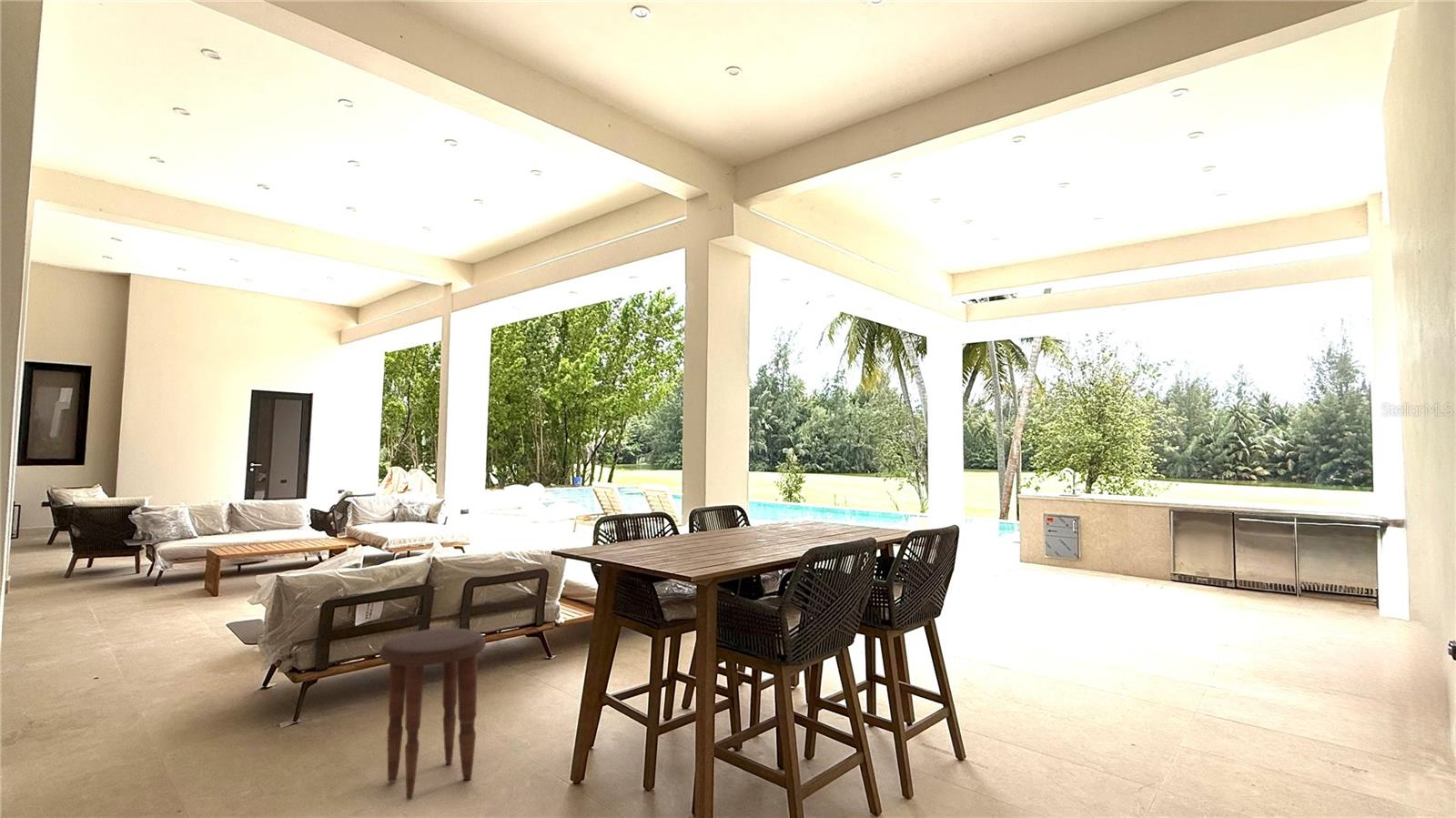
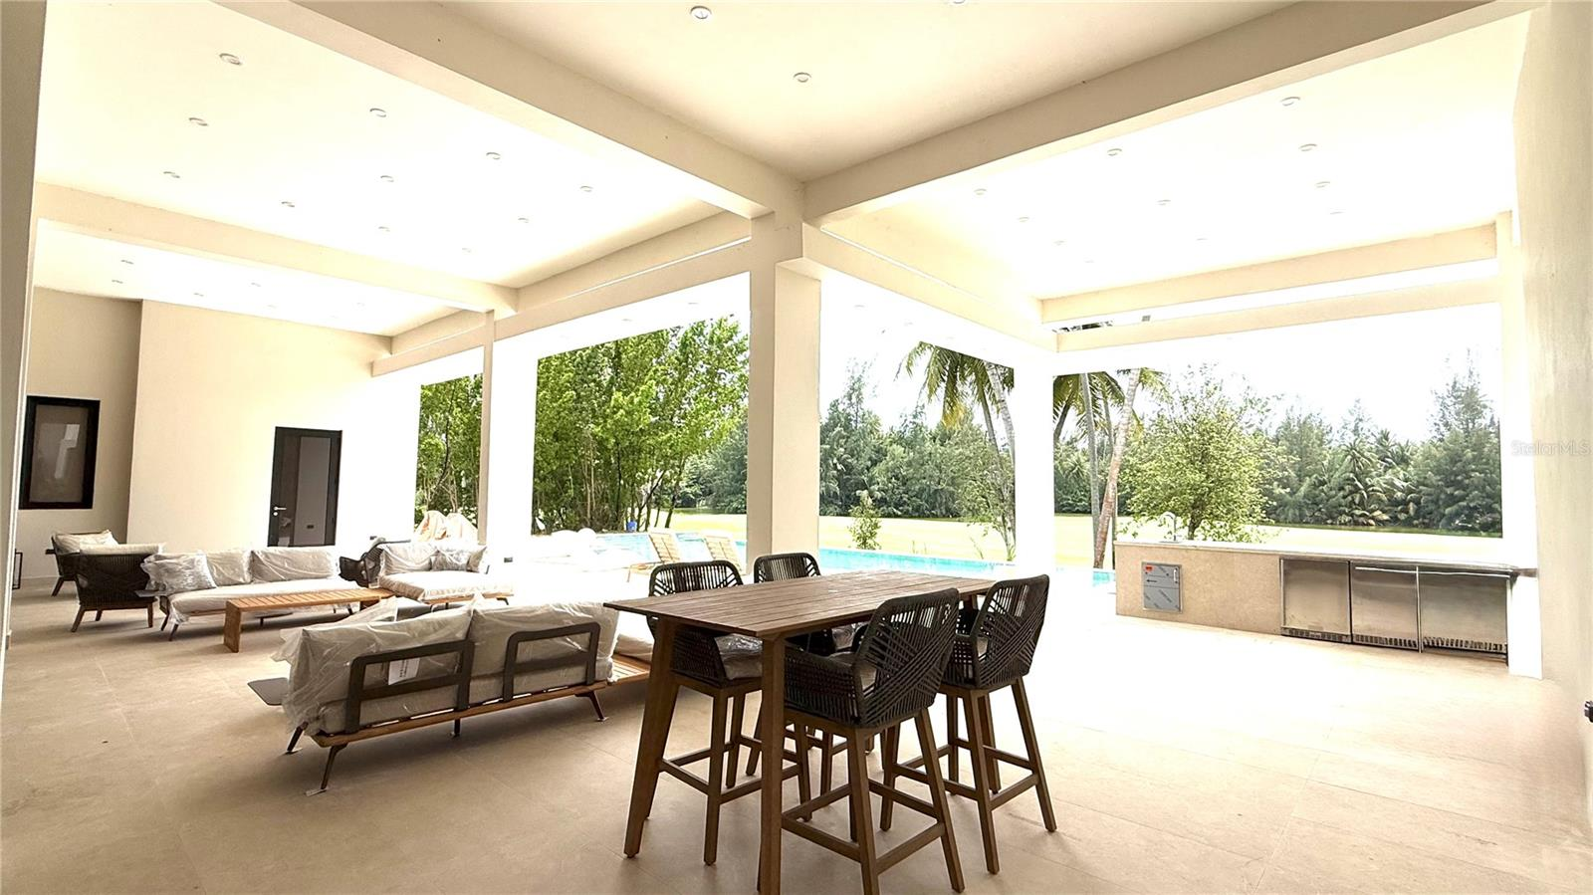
- side table [379,627,487,801]
